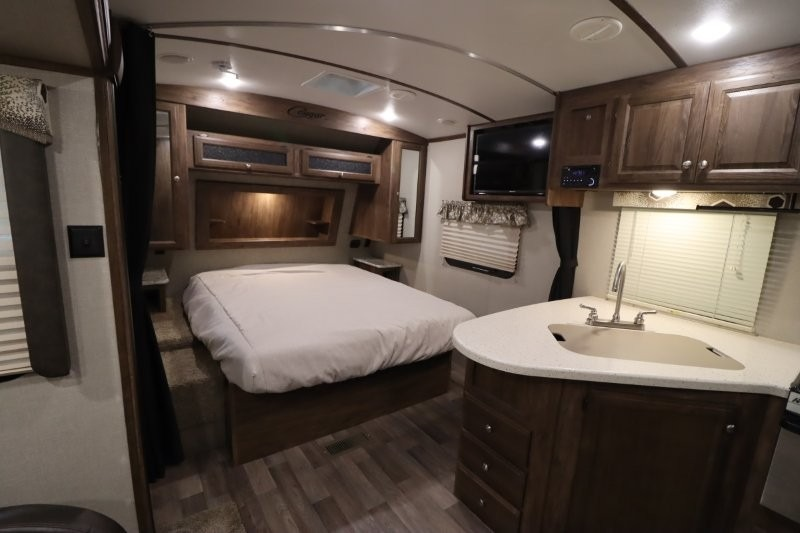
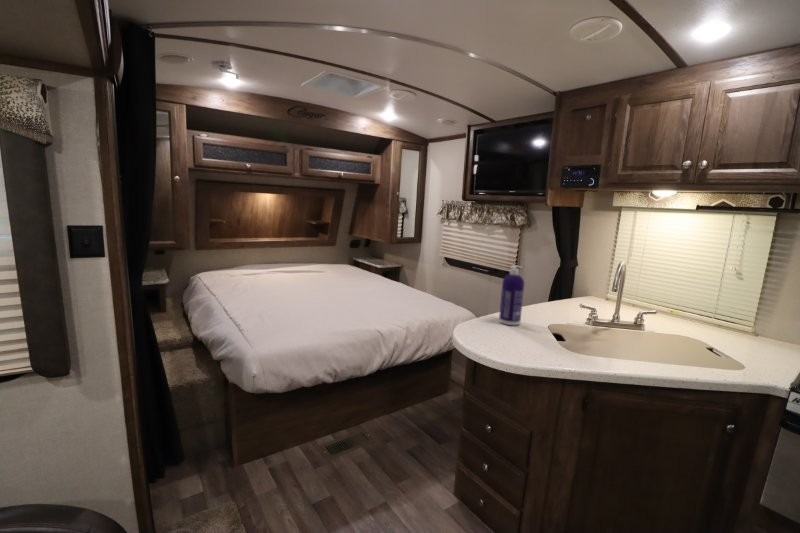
+ spray bottle [498,265,525,326]
